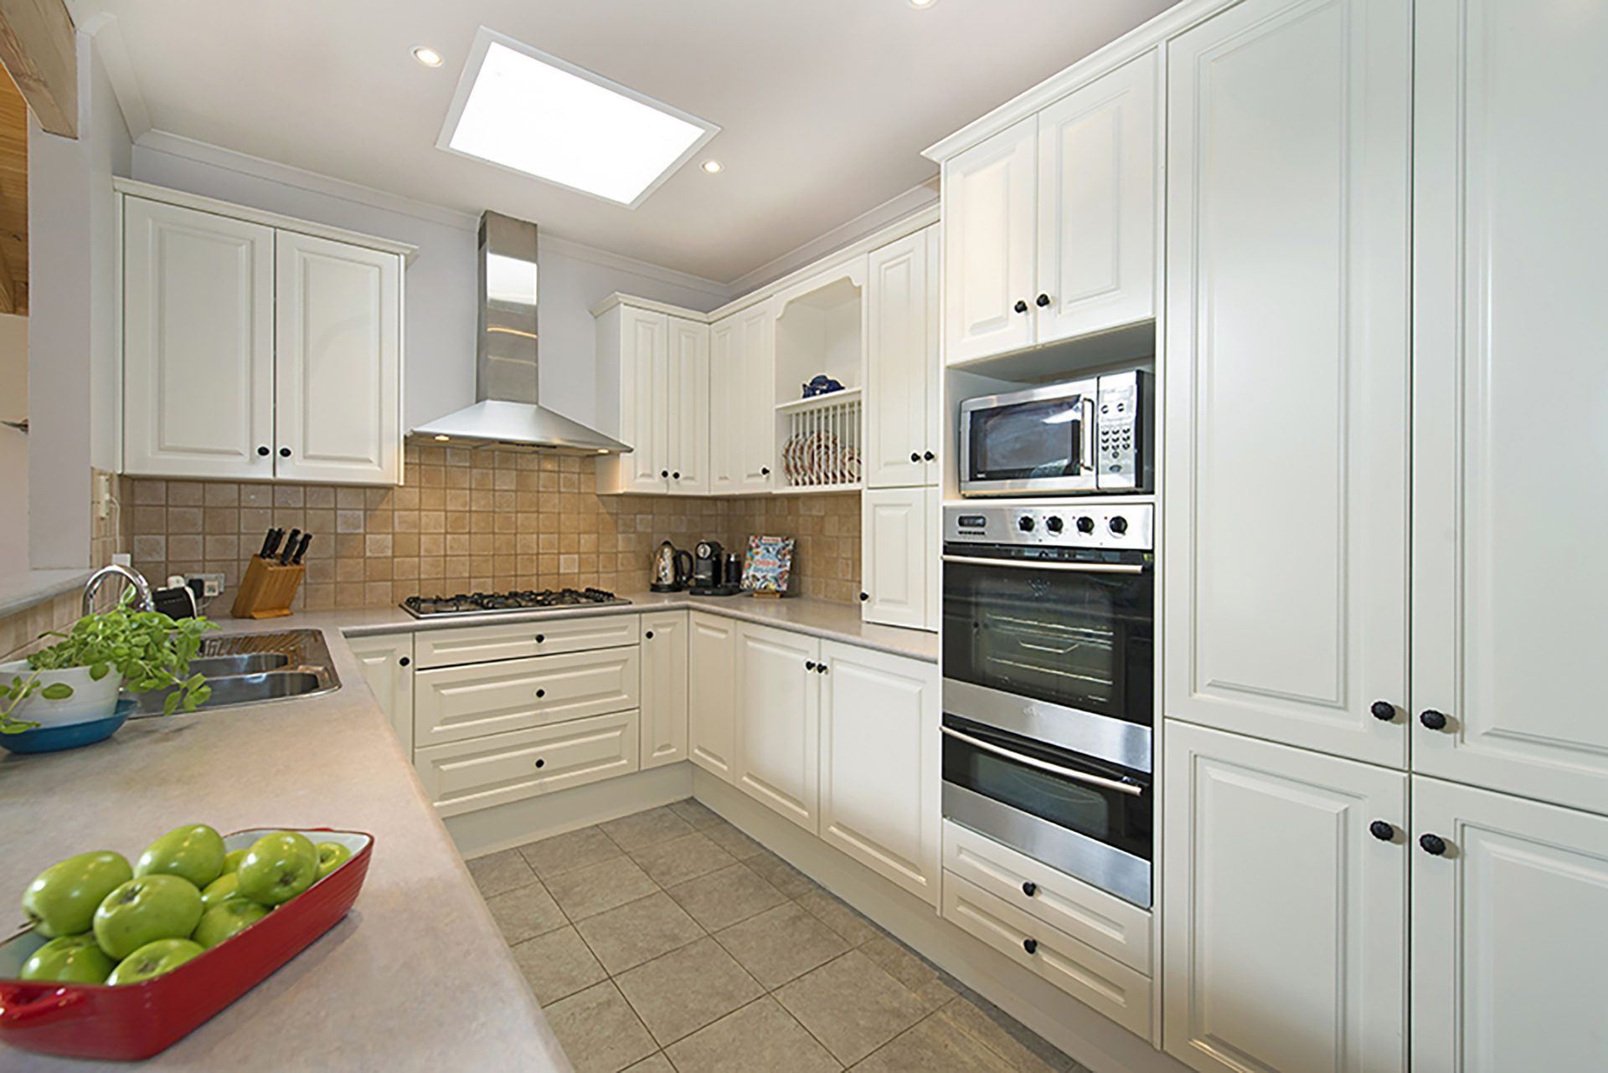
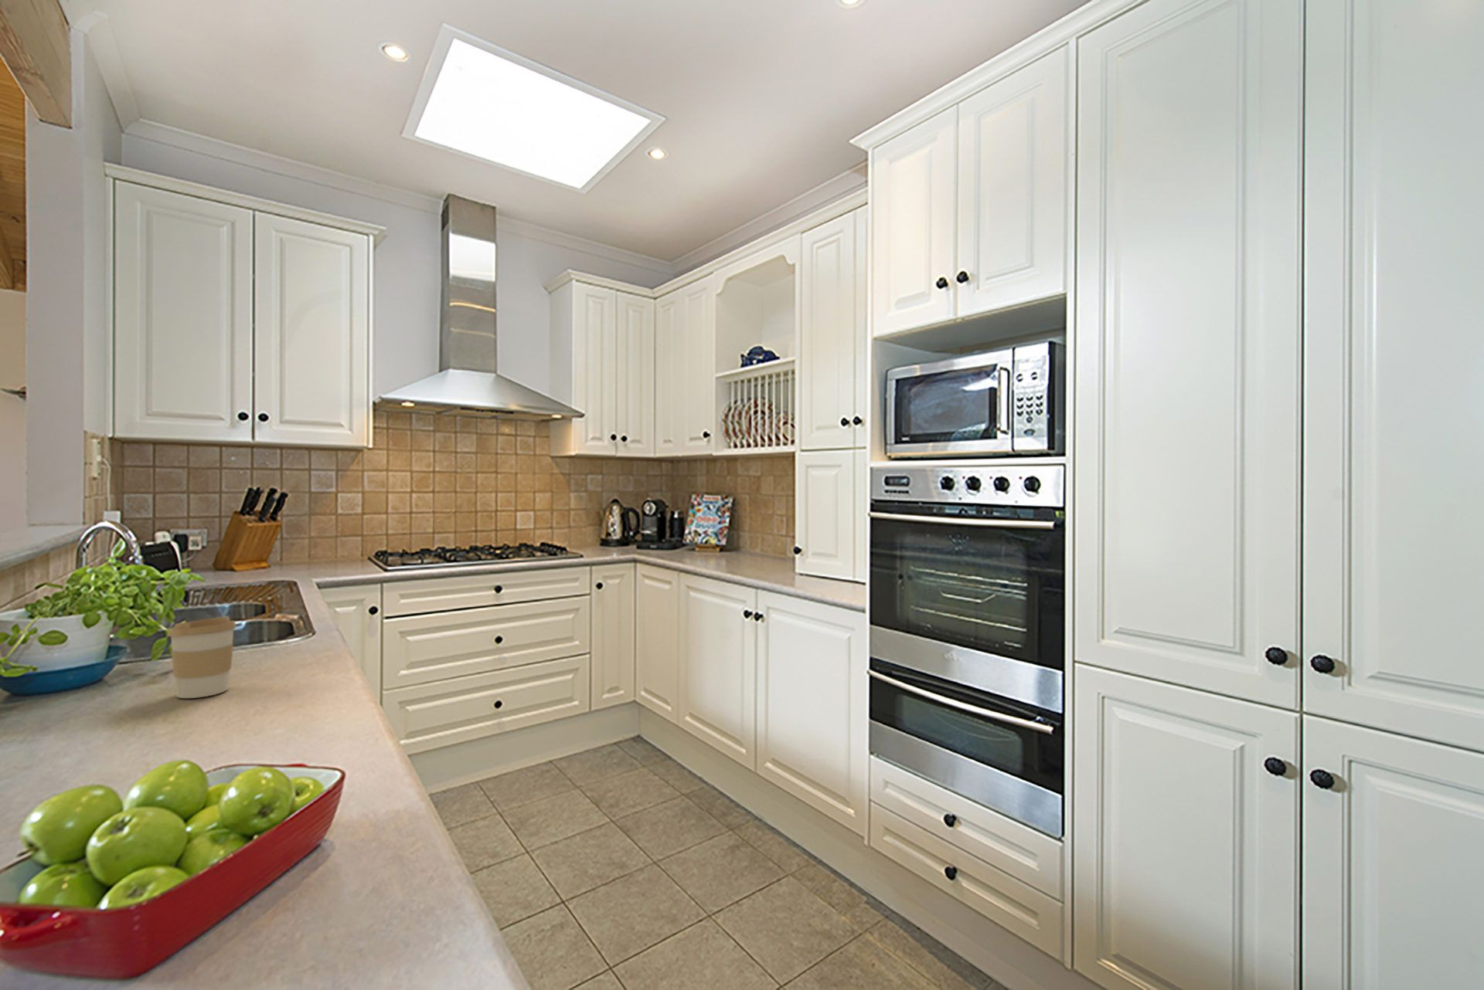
+ coffee cup [167,615,238,699]
